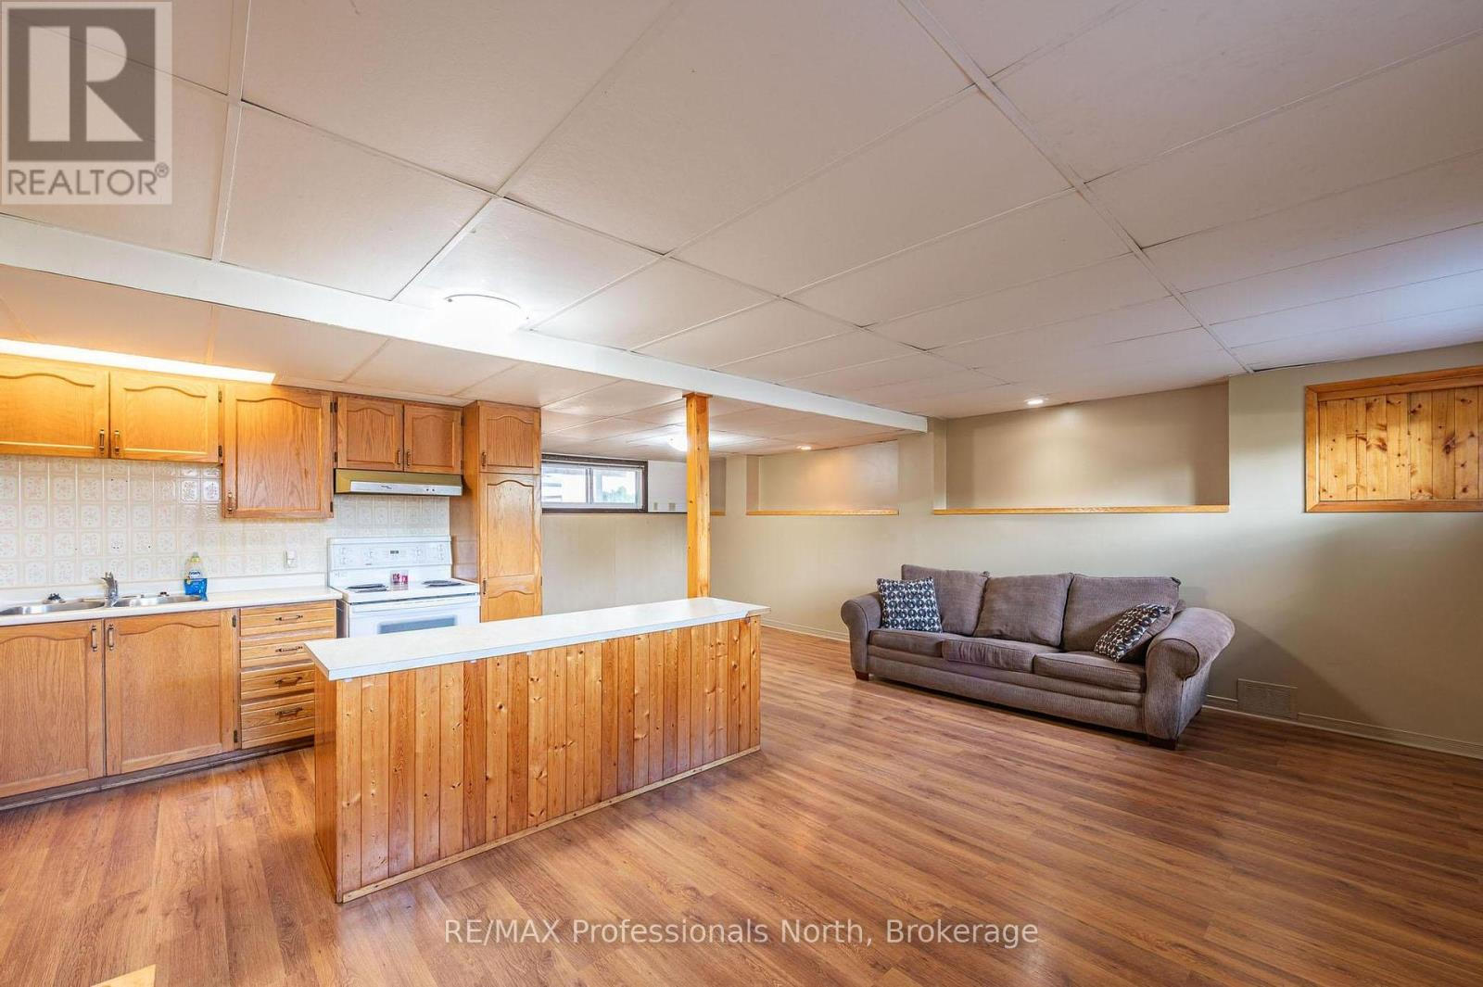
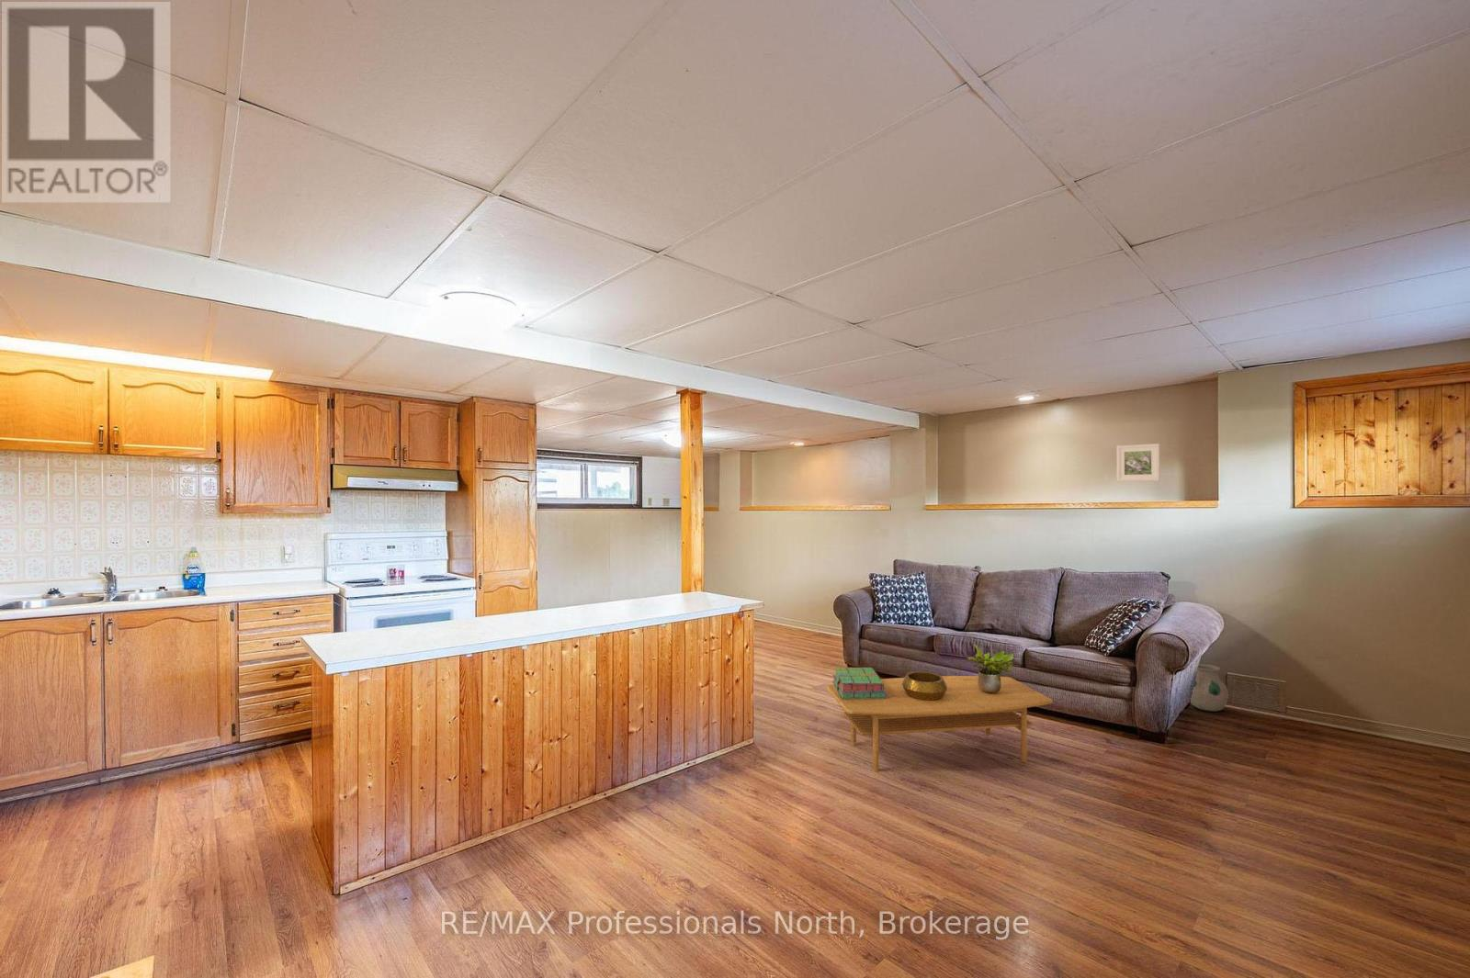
+ decorative bowl [902,670,947,701]
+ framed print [1115,443,1161,482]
+ potted plant [967,644,1018,693]
+ coffee table [826,675,1054,773]
+ vase [1189,663,1230,713]
+ stack of books [831,667,887,699]
